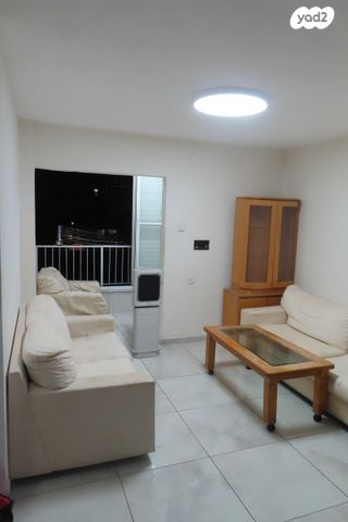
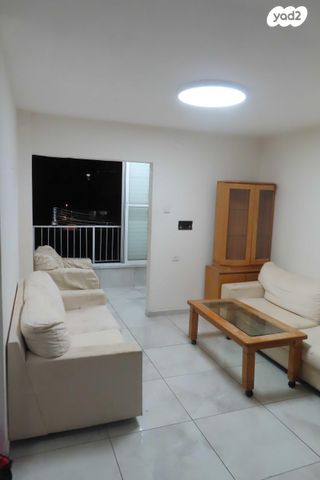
- air purifier [129,265,164,359]
